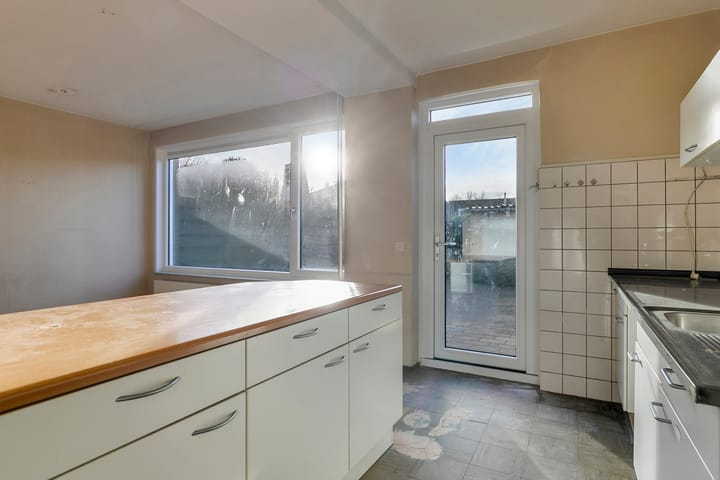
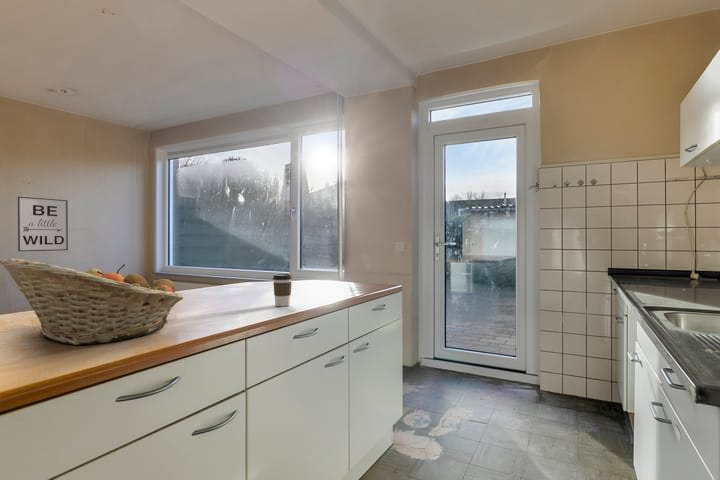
+ wall art [17,196,69,252]
+ fruit basket [0,257,184,346]
+ coffee cup [272,273,293,307]
